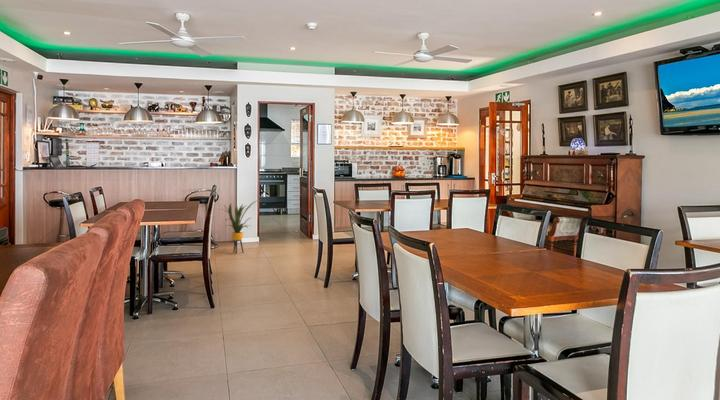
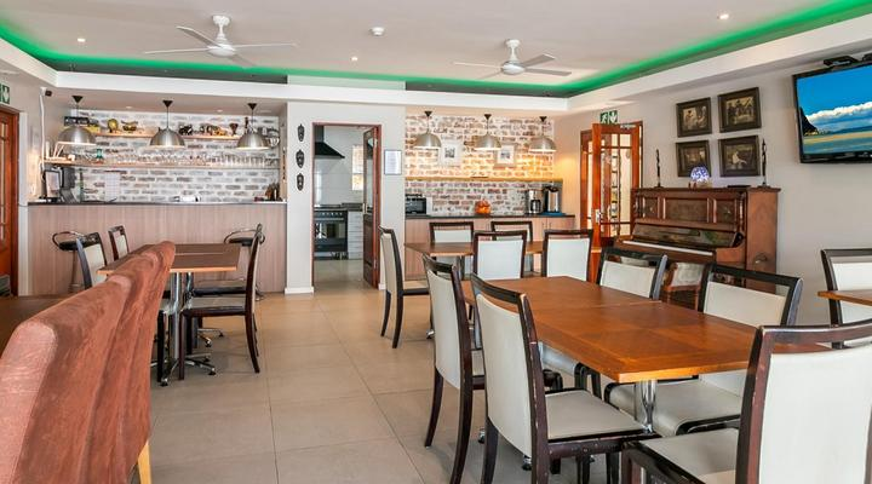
- house plant [219,199,260,255]
